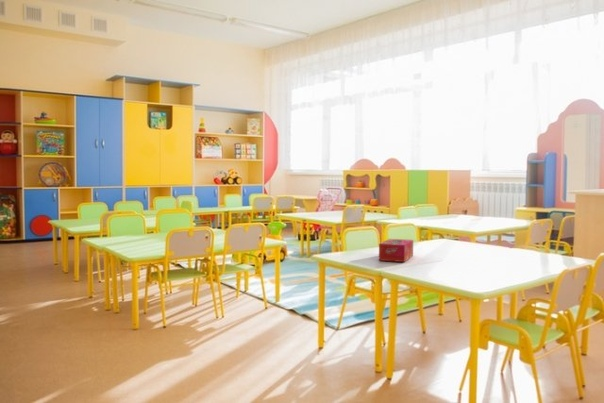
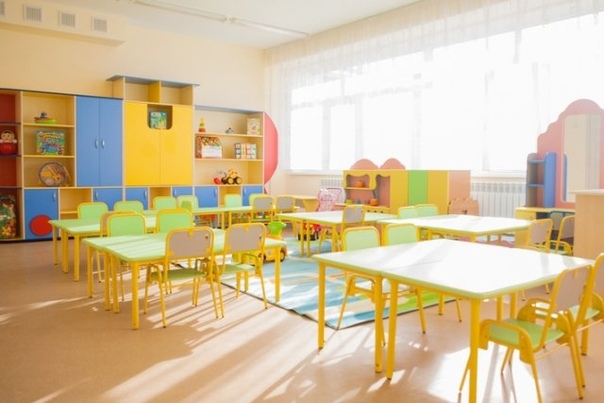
- tissue box [378,238,414,263]
